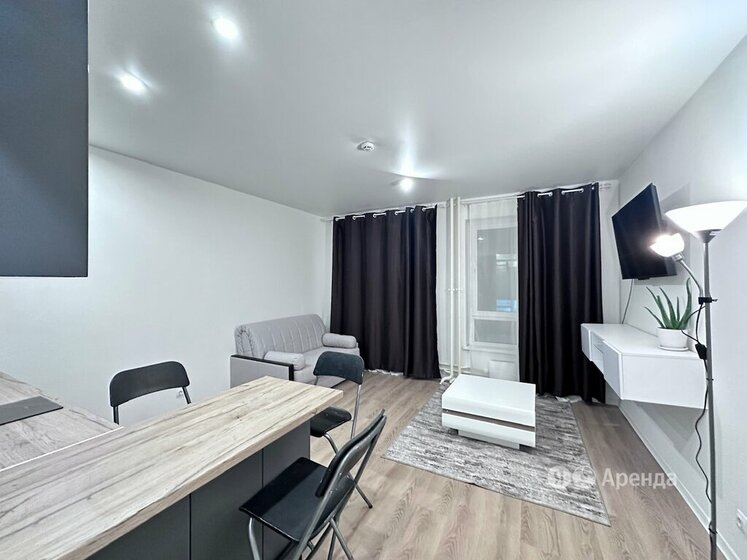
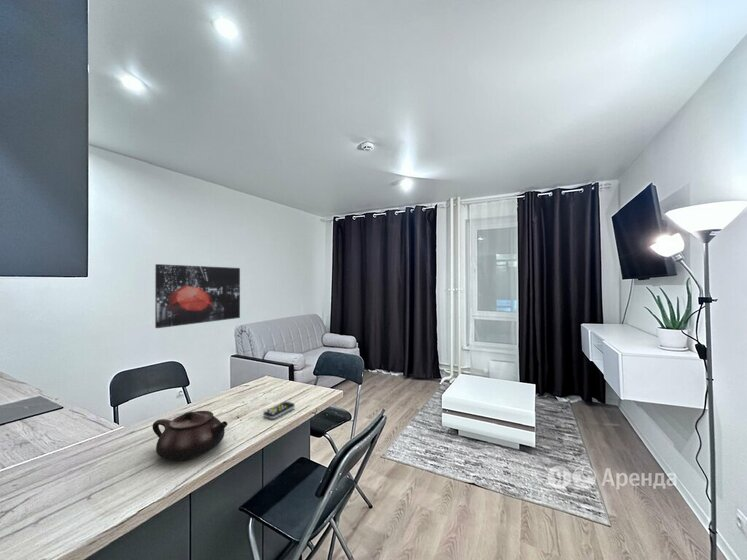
+ remote control [262,401,296,420]
+ teapot [152,410,229,461]
+ wall art [154,263,241,329]
